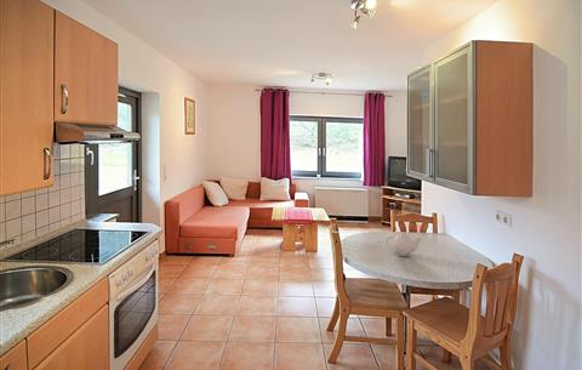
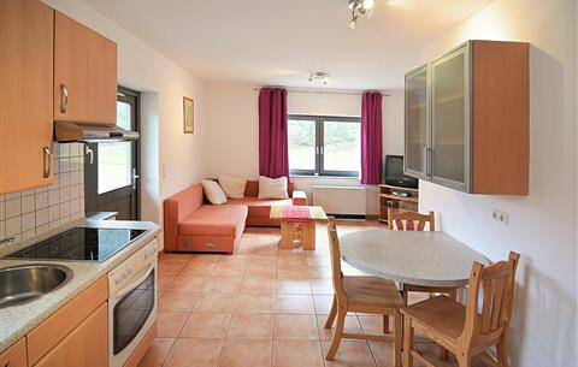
- teapot [386,230,422,257]
